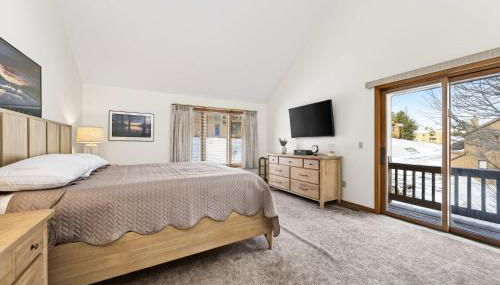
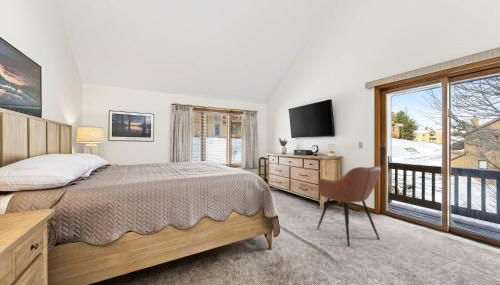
+ armchair [316,165,382,247]
